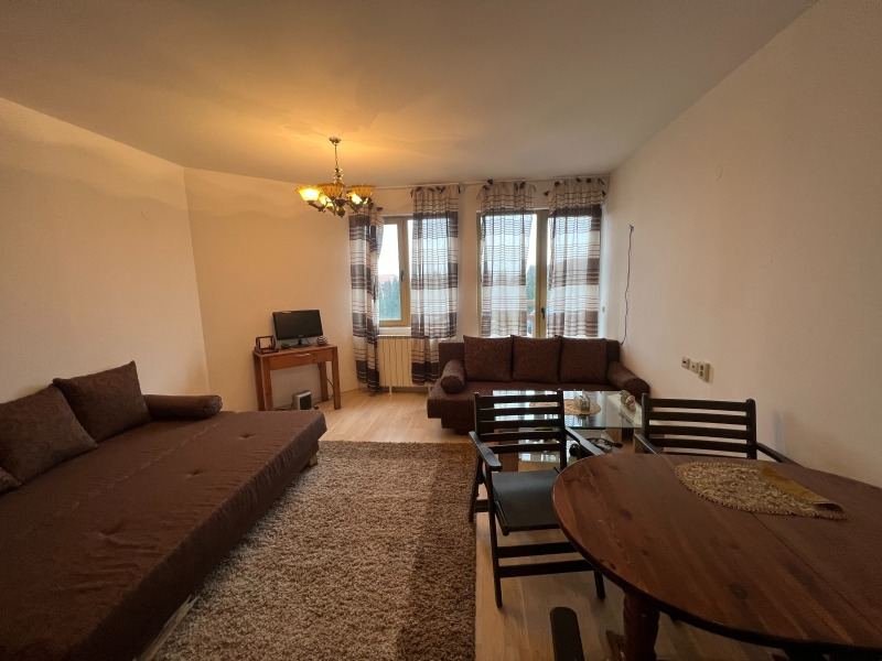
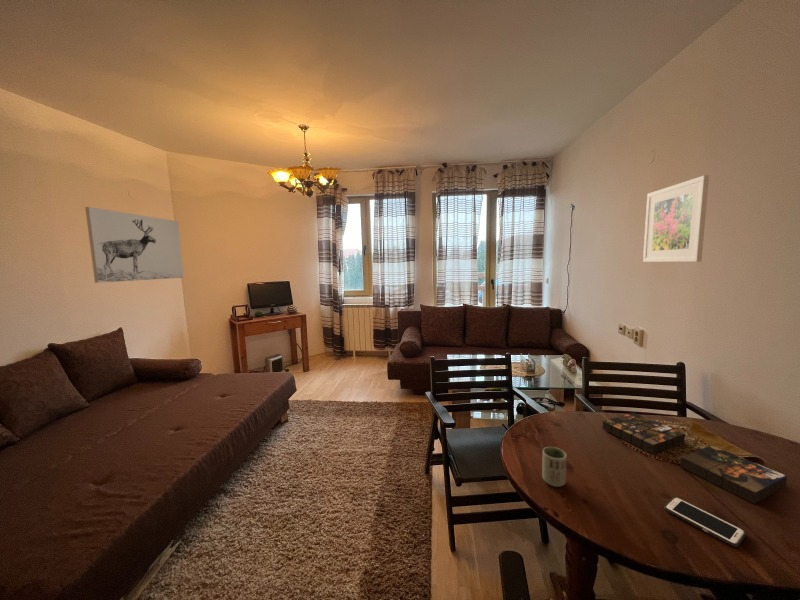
+ wall art [84,206,185,284]
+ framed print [642,174,710,263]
+ cup [541,446,568,488]
+ board game [602,412,788,505]
+ cell phone [663,496,747,548]
